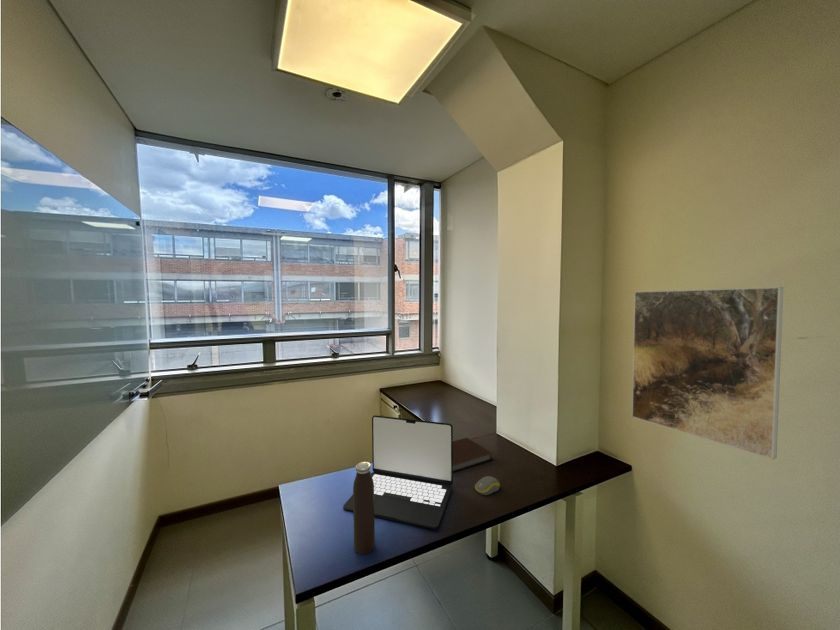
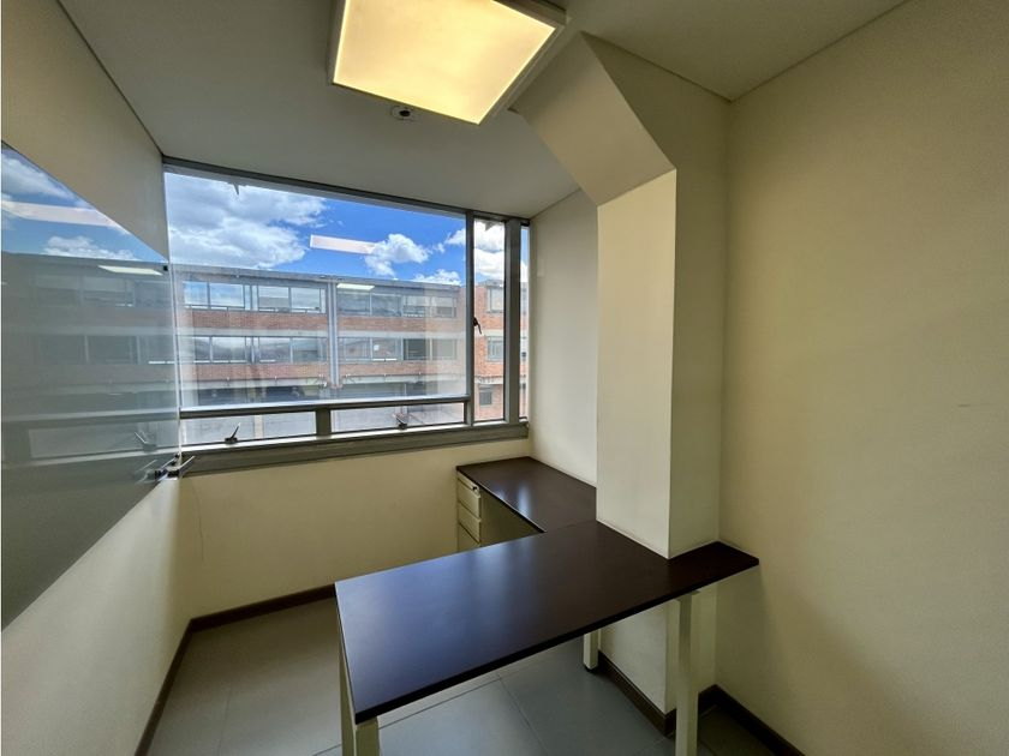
- water bottle [352,461,376,555]
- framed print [631,286,784,461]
- laptop [342,414,454,530]
- computer mouse [474,475,501,496]
- notebook [453,437,494,473]
